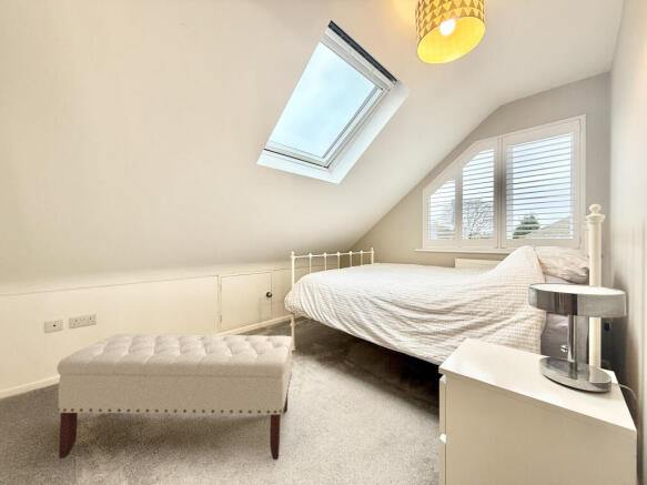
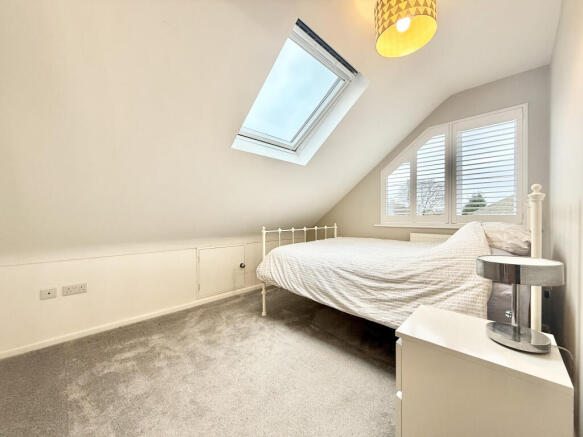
- bench [57,332,293,461]
